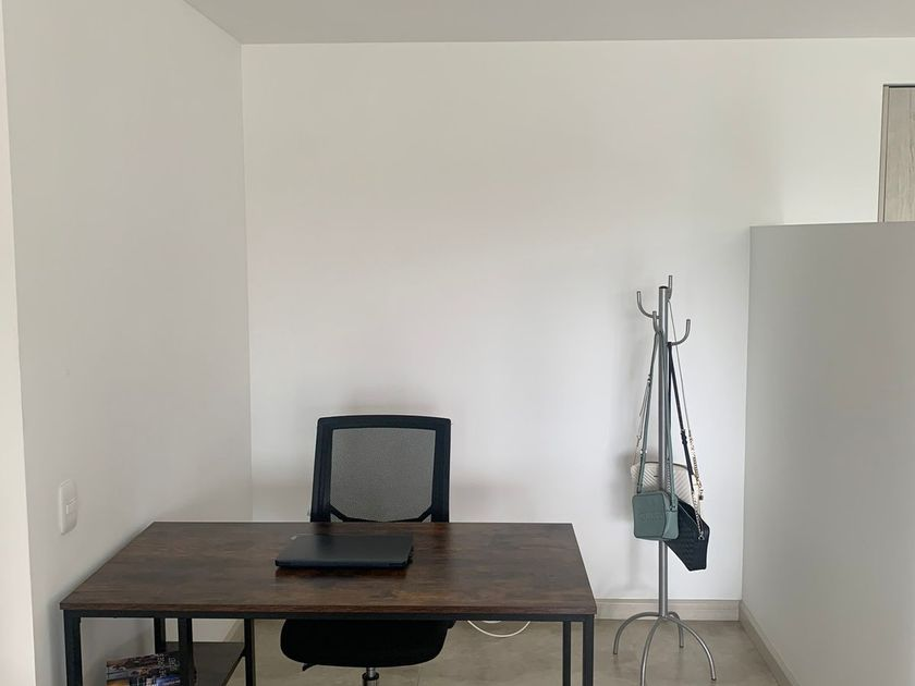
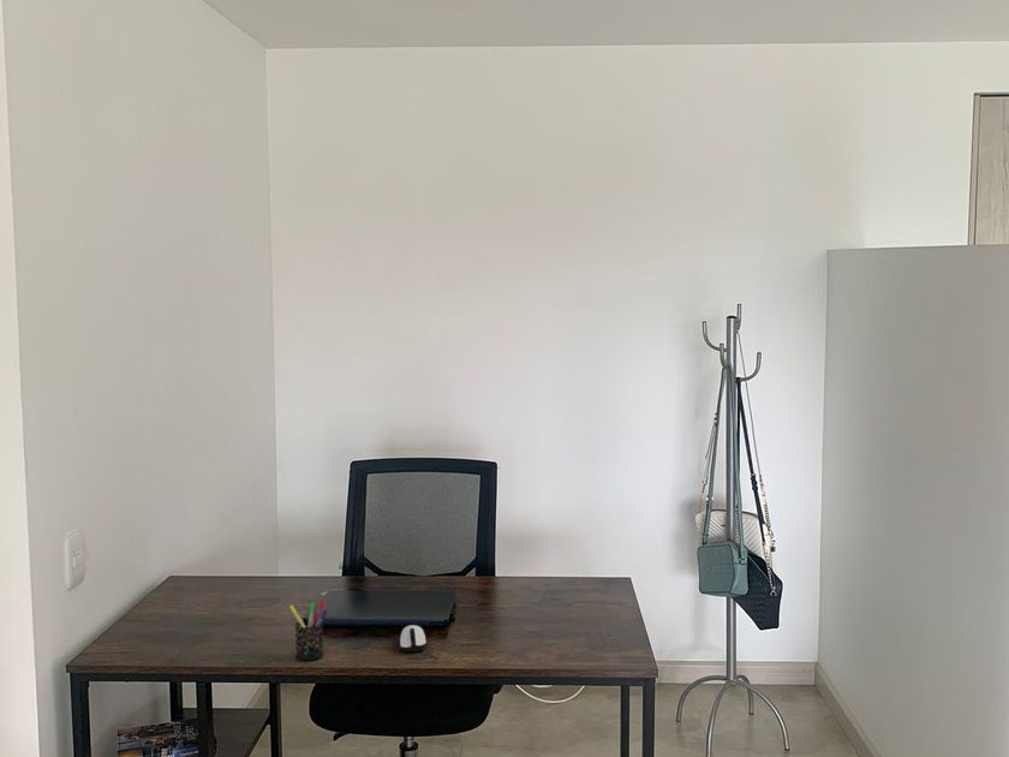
+ pen holder [288,598,329,662]
+ computer mouse [398,624,428,652]
